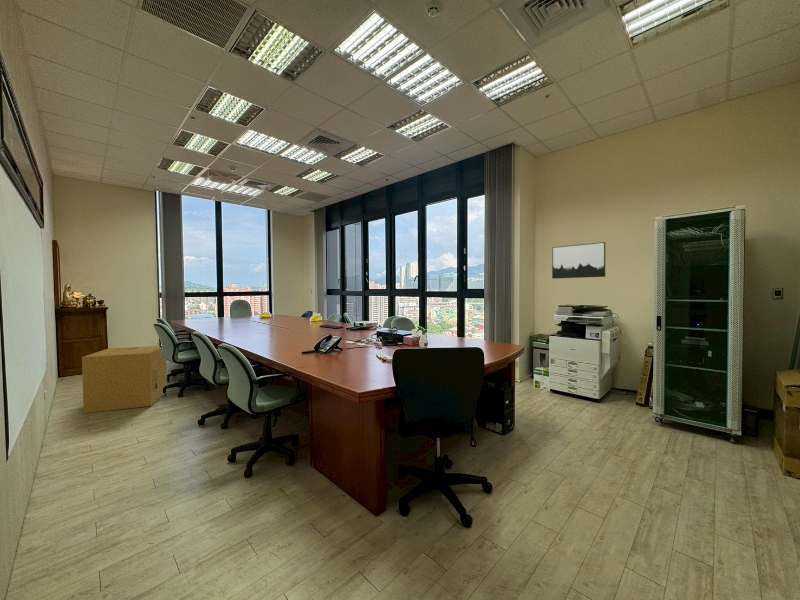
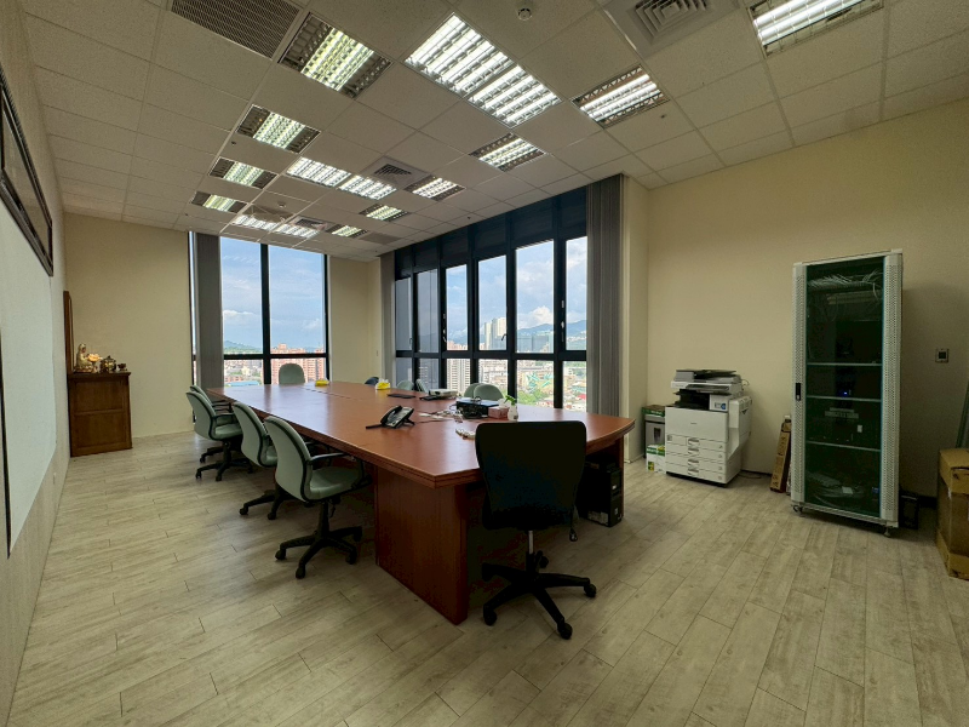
- cardboard box [81,345,168,414]
- wall art [551,241,607,280]
